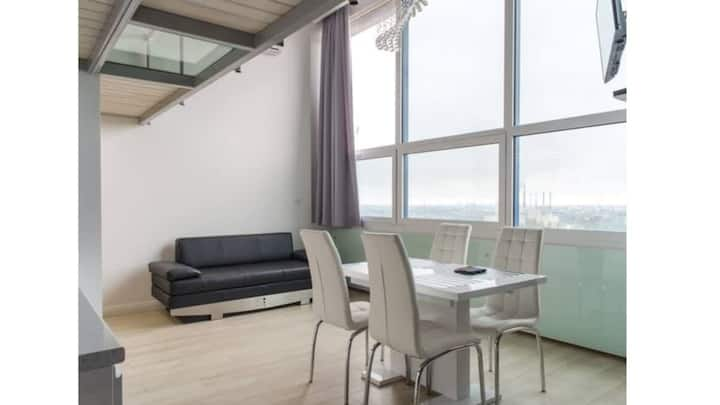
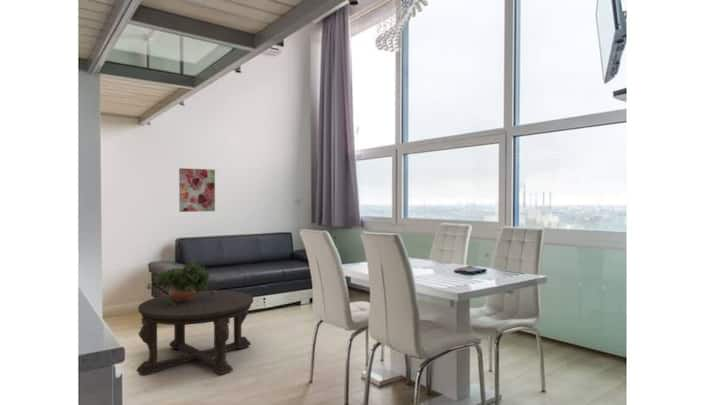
+ coffee table [136,289,254,377]
+ potted plant [144,260,216,306]
+ wall art [178,167,216,213]
